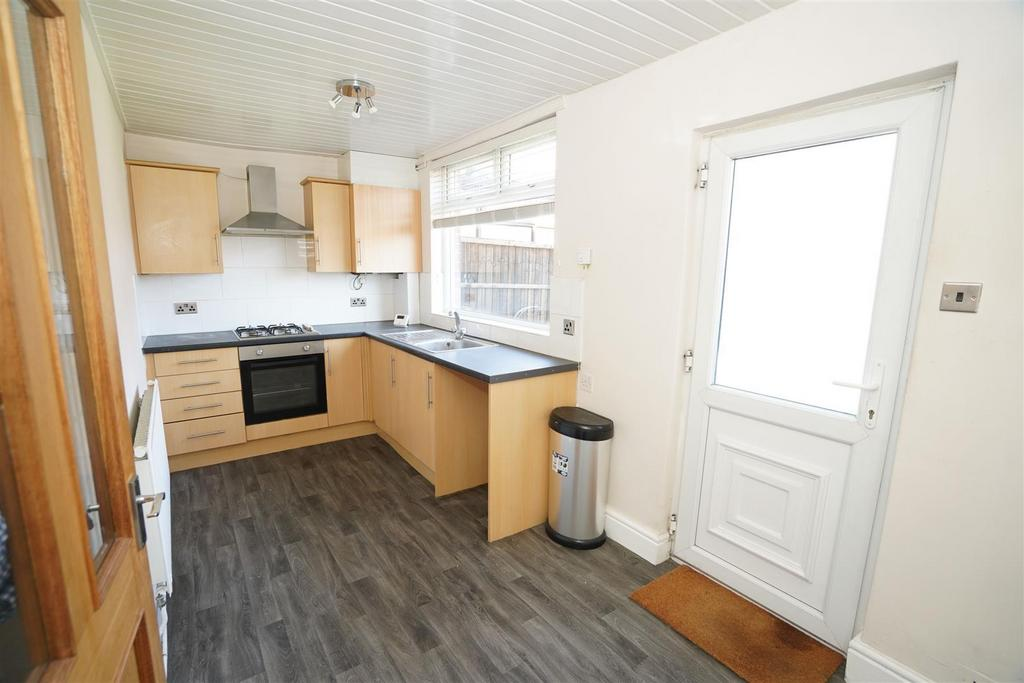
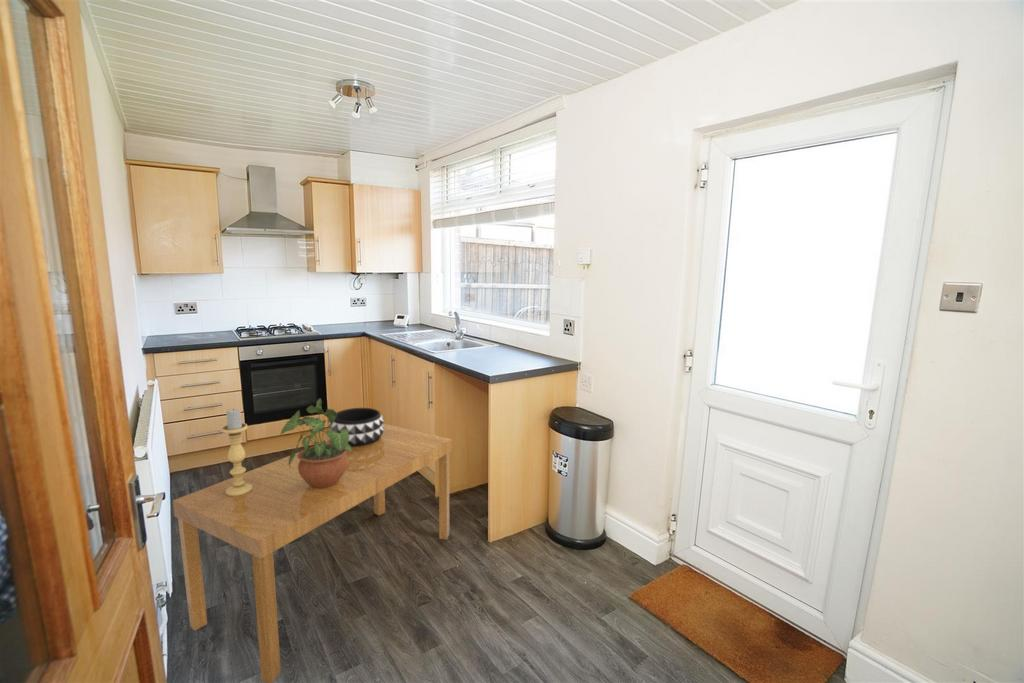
+ candle holder [221,407,253,496]
+ decorative bowl [328,407,385,447]
+ dining table [172,422,453,683]
+ potted plant [279,397,352,489]
